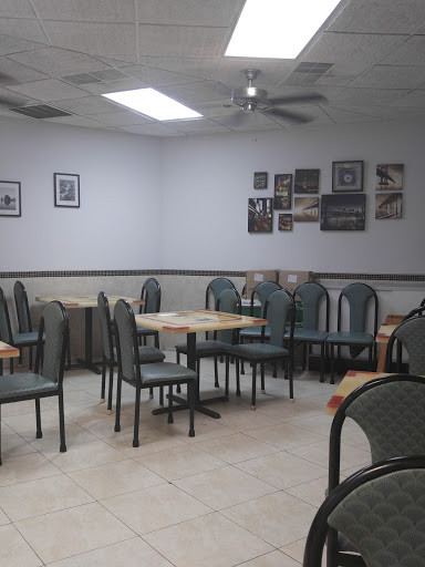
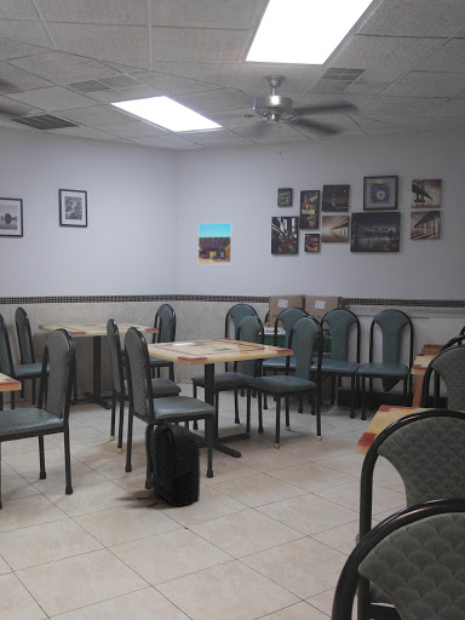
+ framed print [197,222,234,265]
+ backpack [136,418,201,509]
